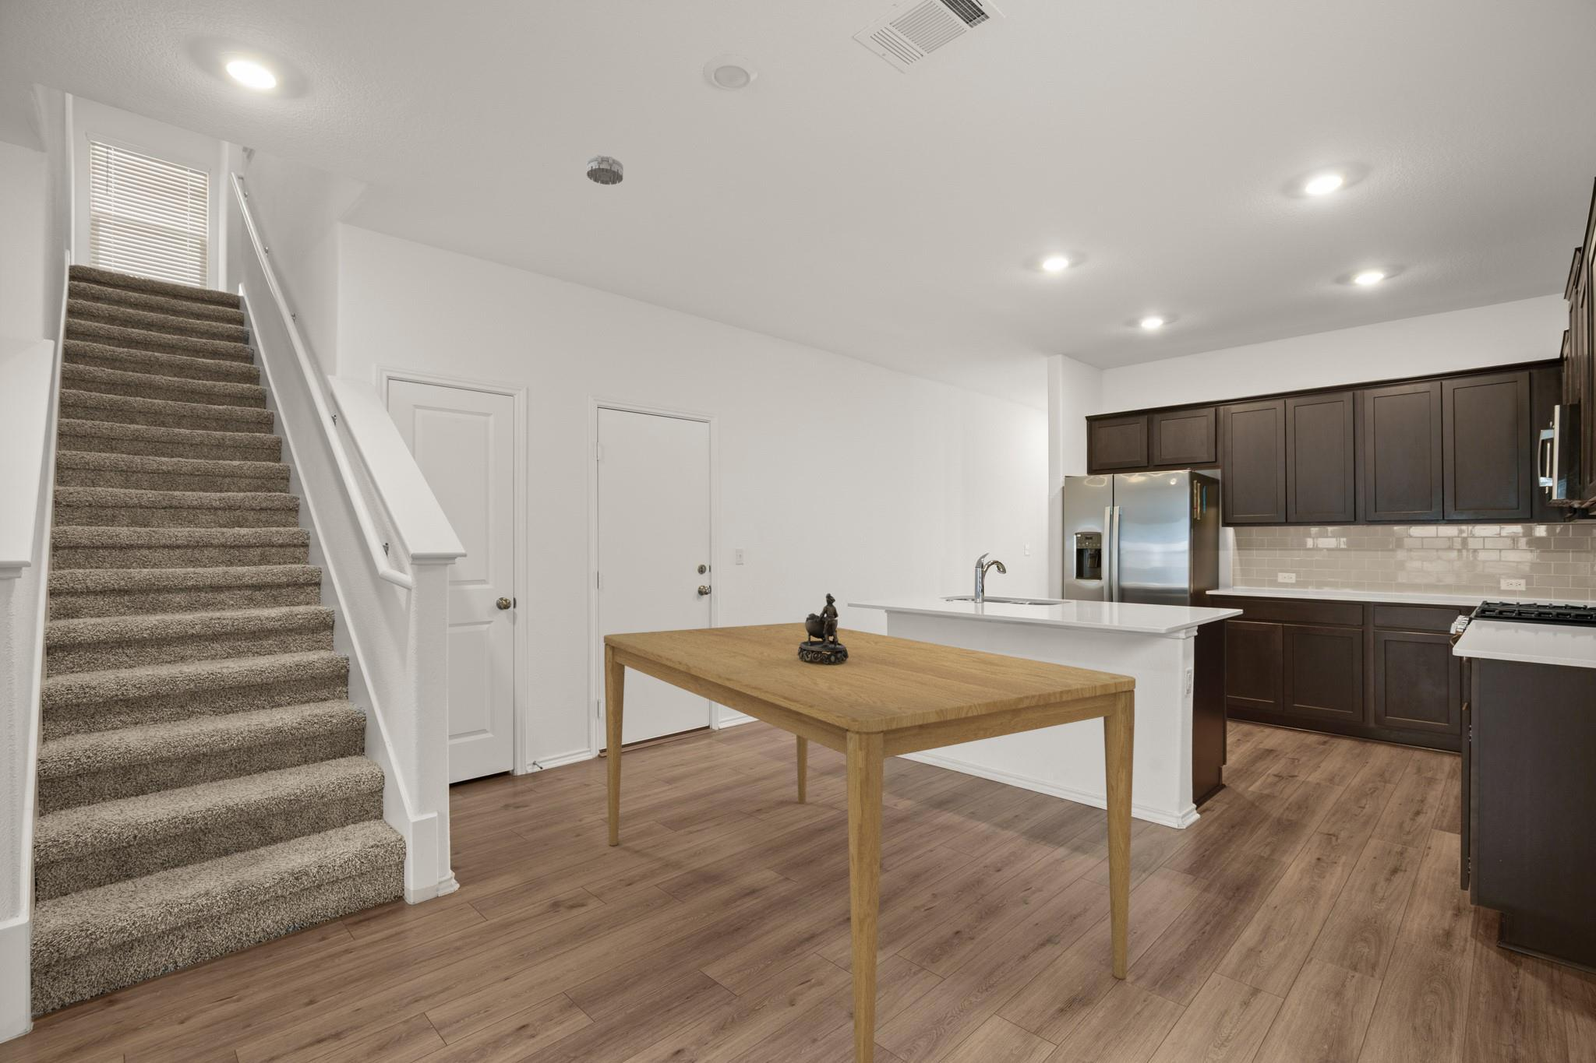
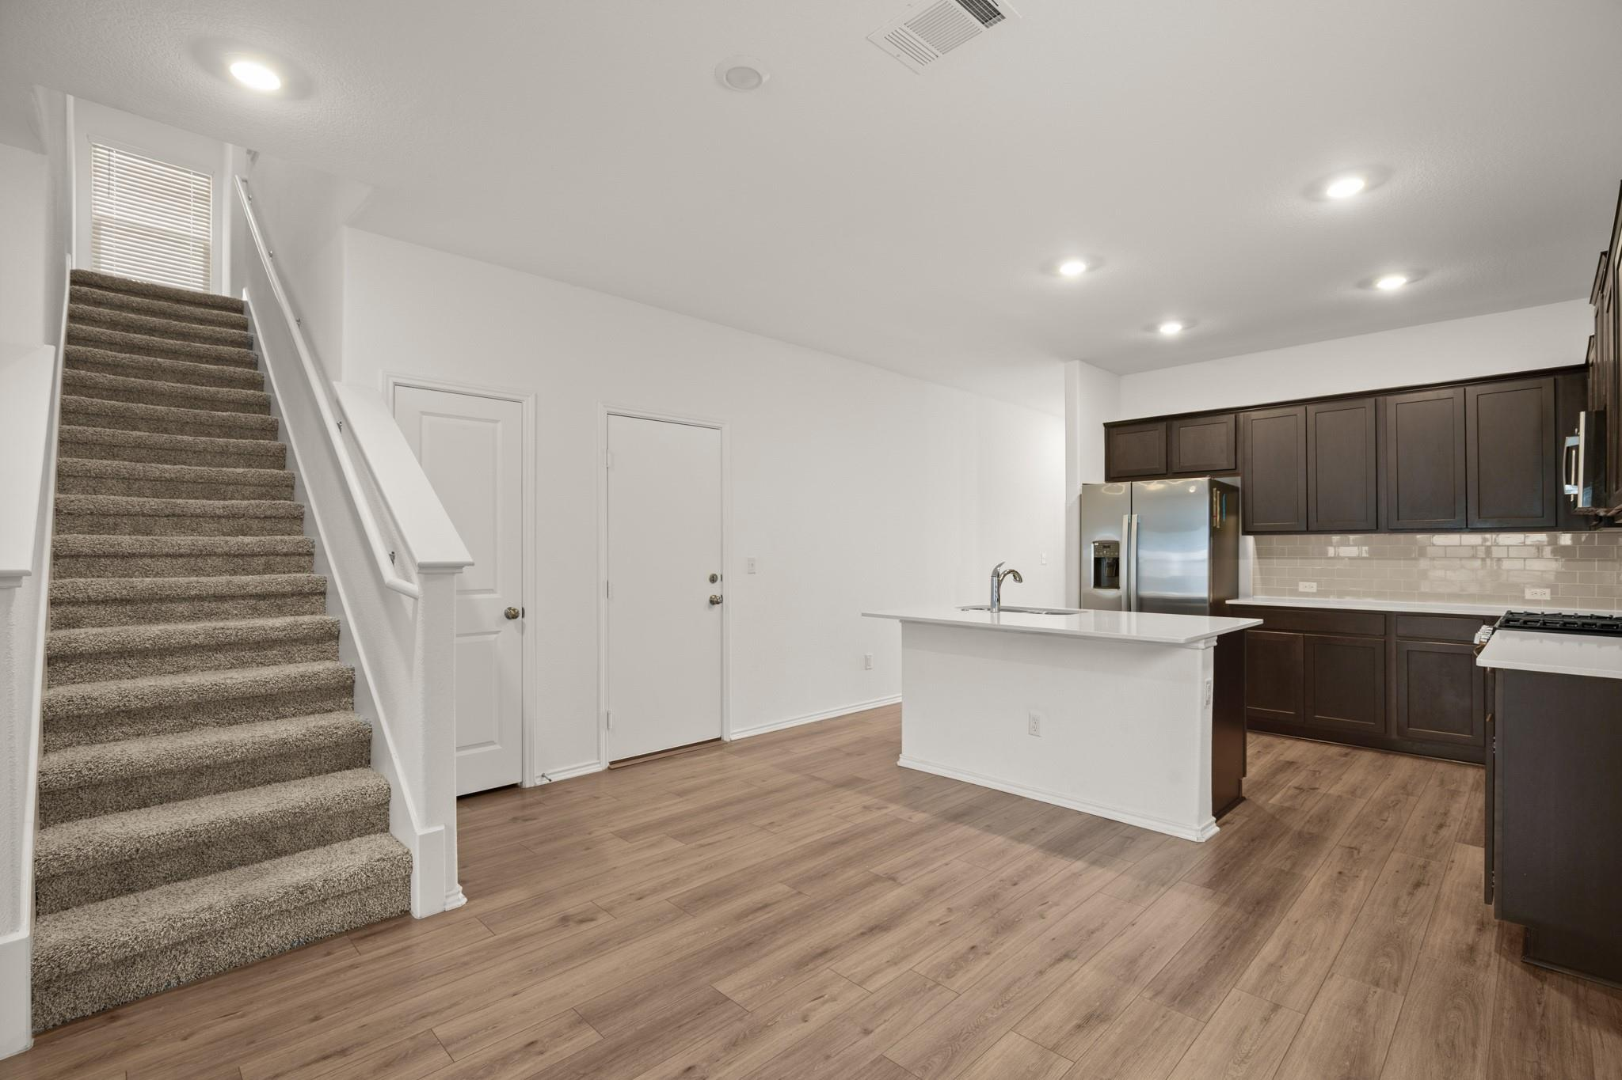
- dining table [603,622,1137,1063]
- decorative bowl [797,593,848,666]
- smoke detector [586,154,624,185]
